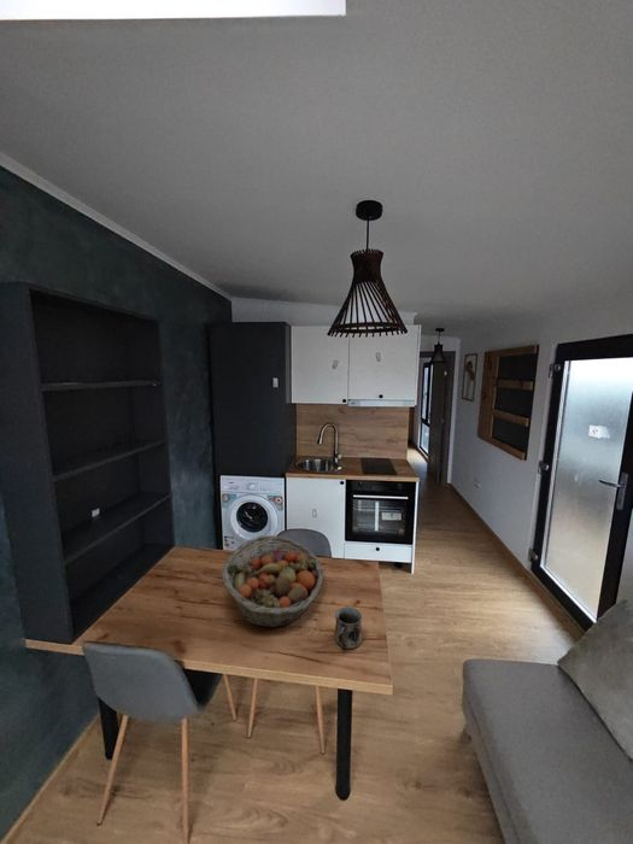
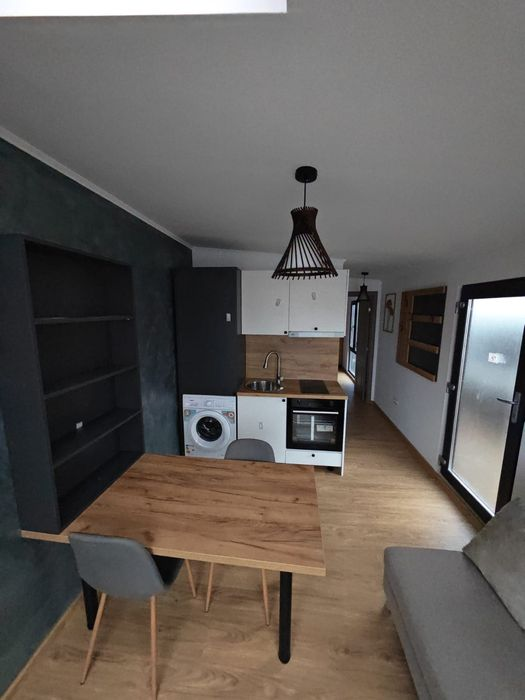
- mug [334,605,363,650]
- fruit basket [221,534,324,628]
